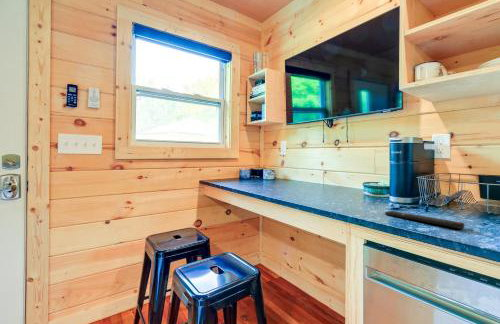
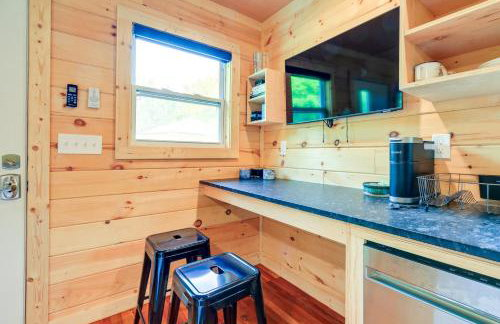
- remote control [384,210,465,230]
